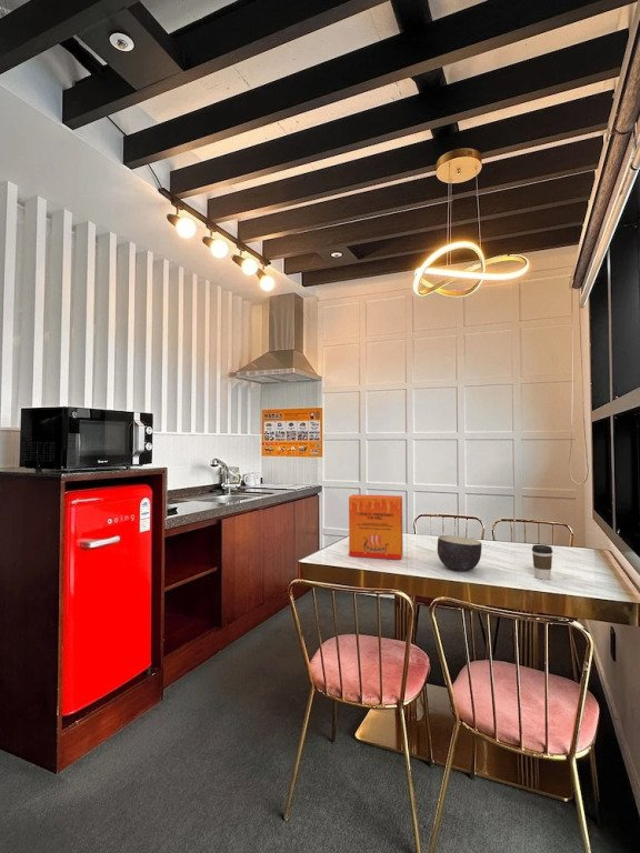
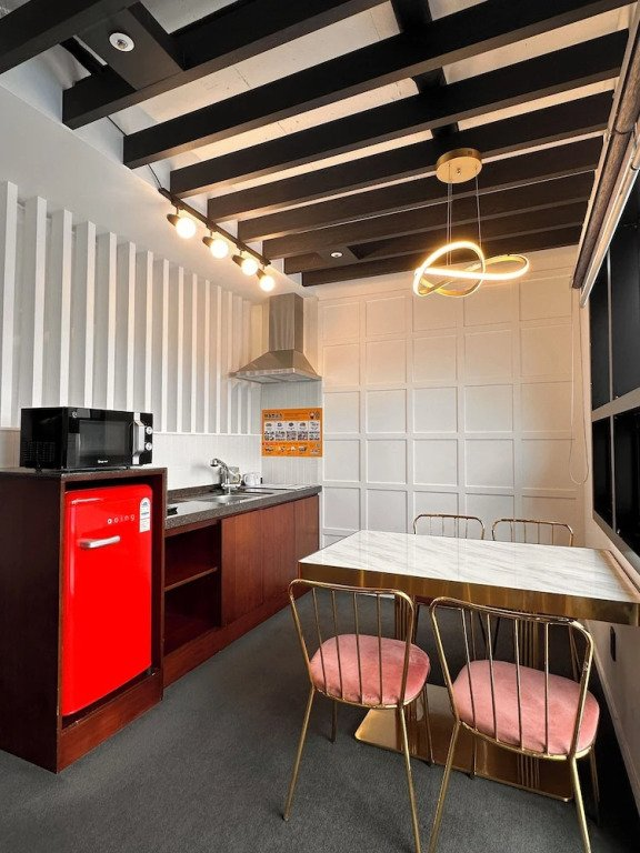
- cereal box [348,493,404,561]
- coffee cup [531,544,553,581]
- bowl [437,534,482,572]
